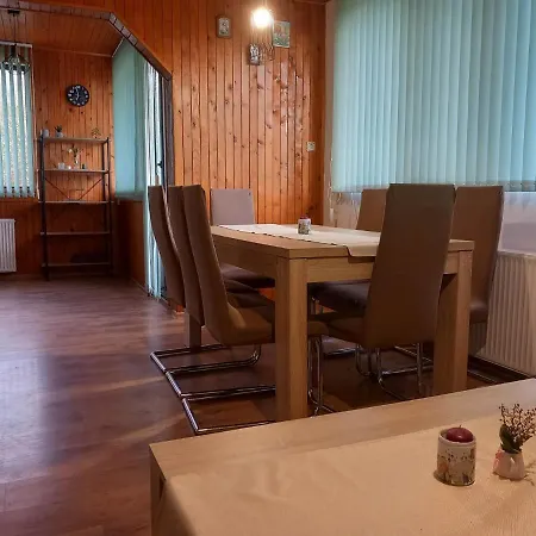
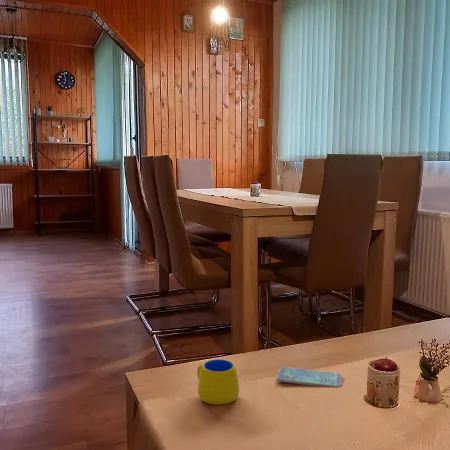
+ smartphone [276,366,343,388]
+ mug [196,358,240,406]
